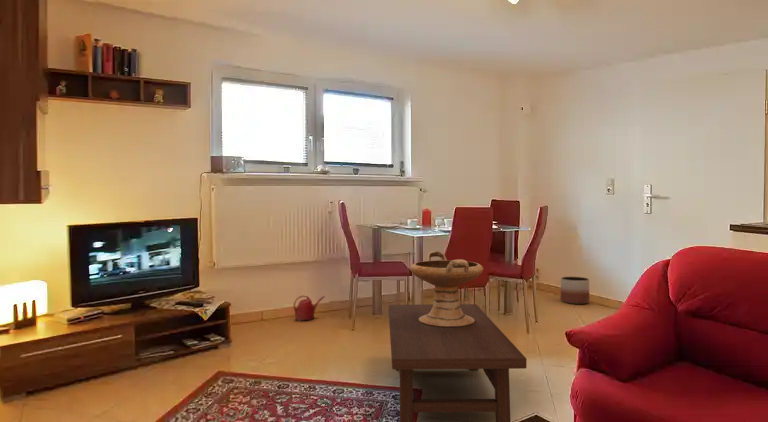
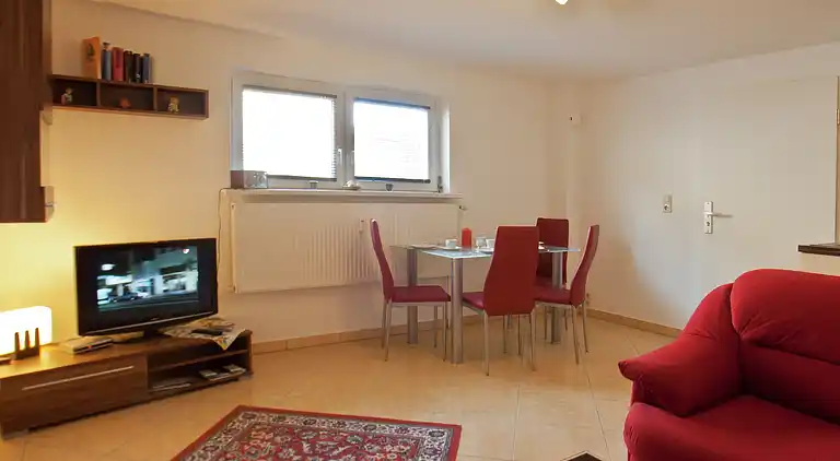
- decorative bowl [409,250,484,327]
- planter [560,276,590,305]
- coffee table [388,303,528,422]
- watering can [293,295,326,322]
